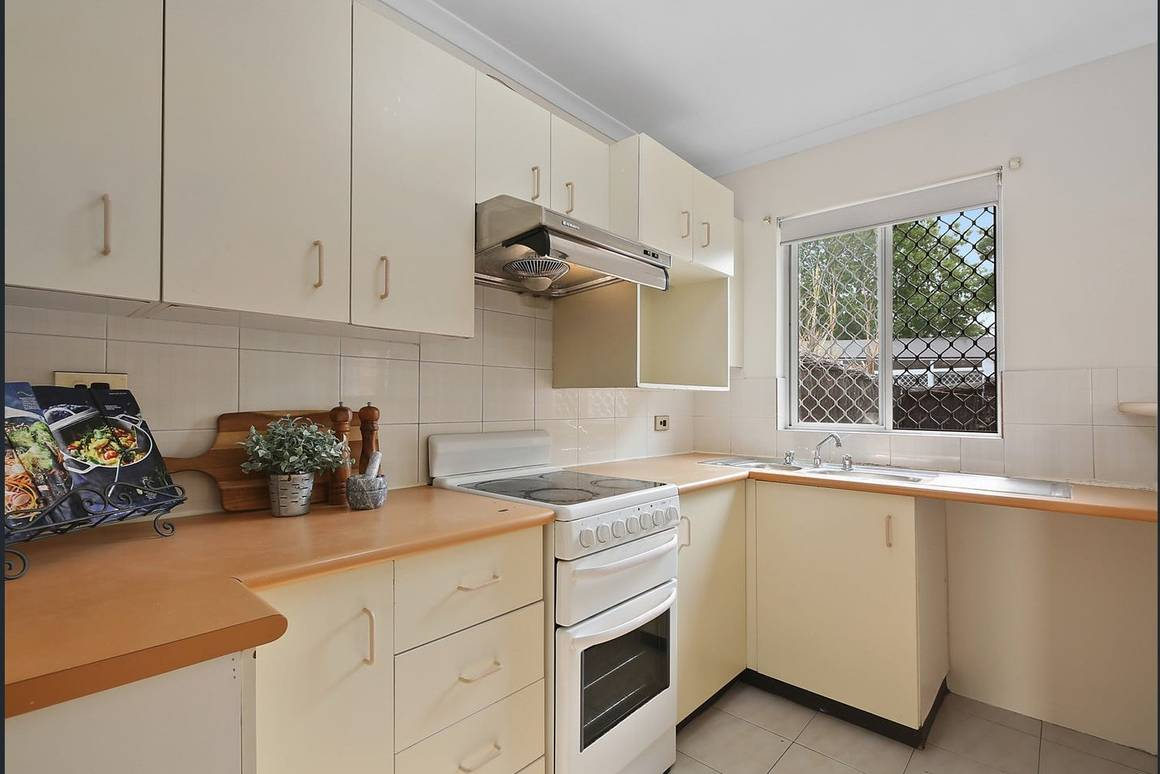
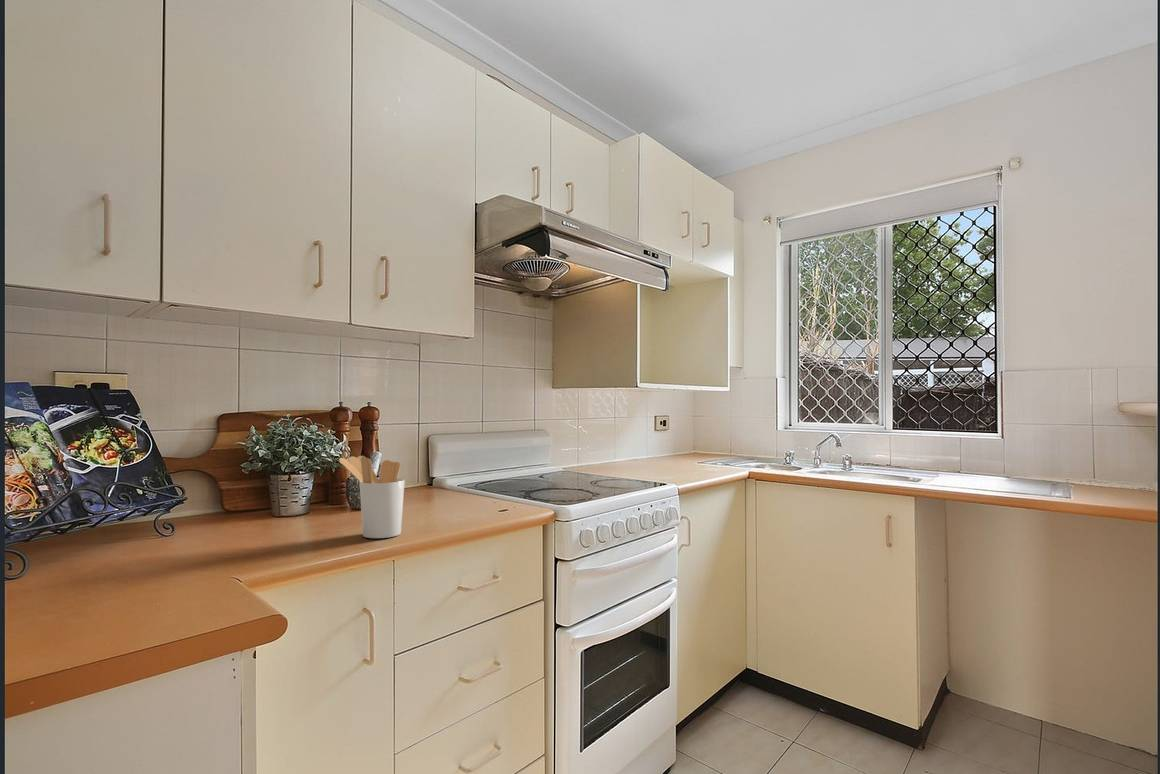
+ utensil holder [338,455,406,539]
